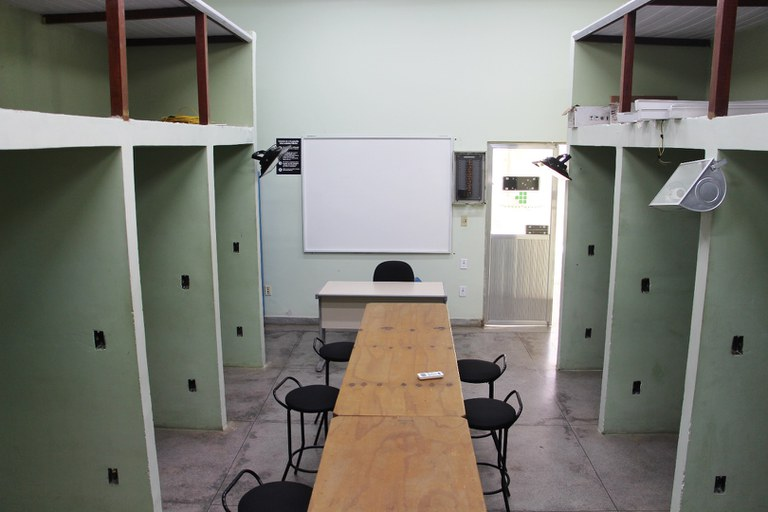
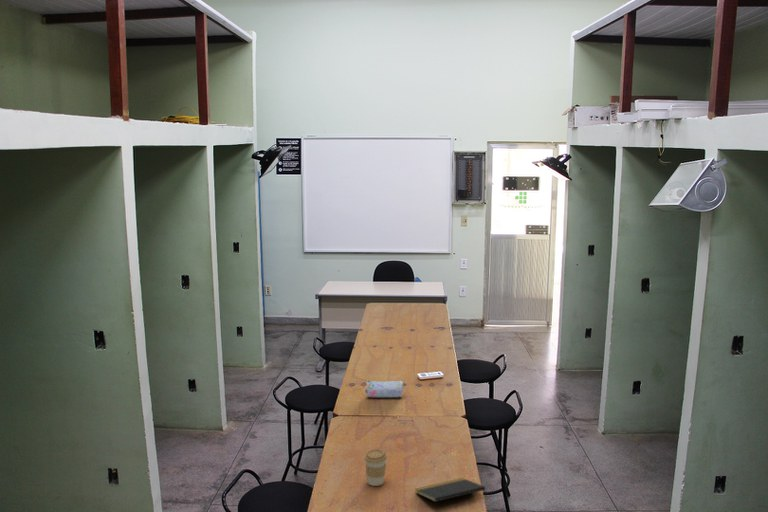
+ notepad [414,477,487,503]
+ pencil case [364,379,404,398]
+ coffee cup [363,448,388,487]
